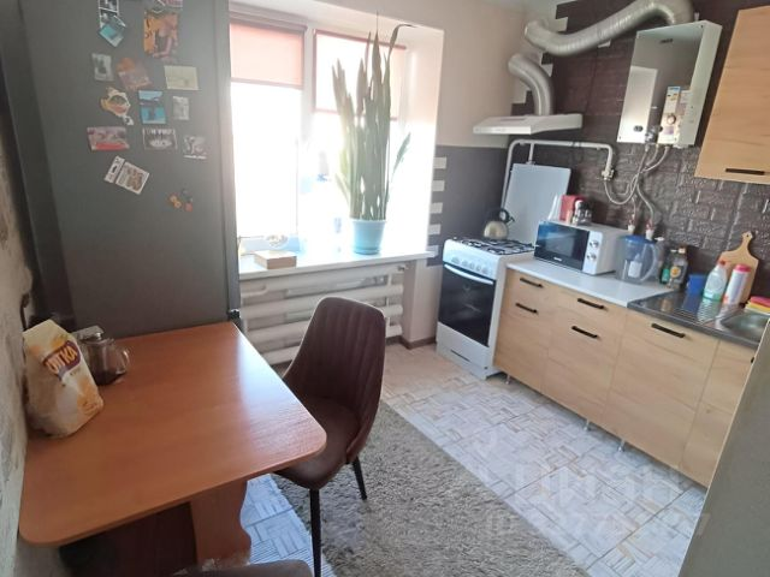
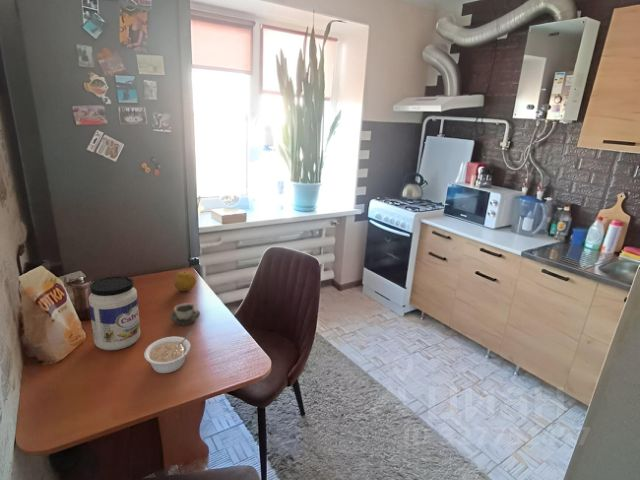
+ fruit [173,270,197,292]
+ jar [88,275,141,351]
+ legume [143,331,194,374]
+ cup [169,302,201,326]
